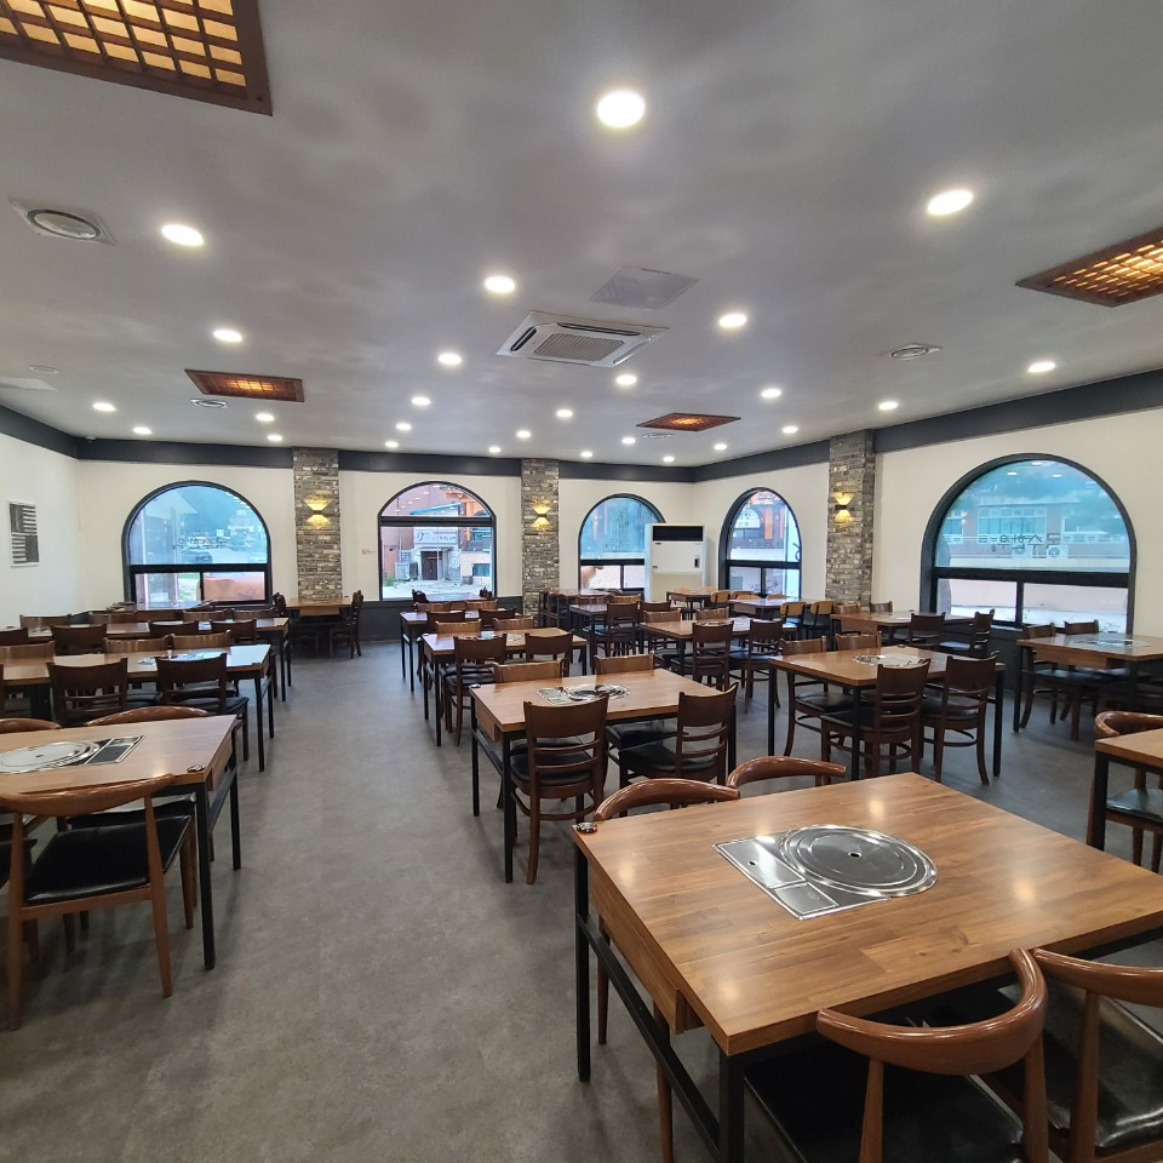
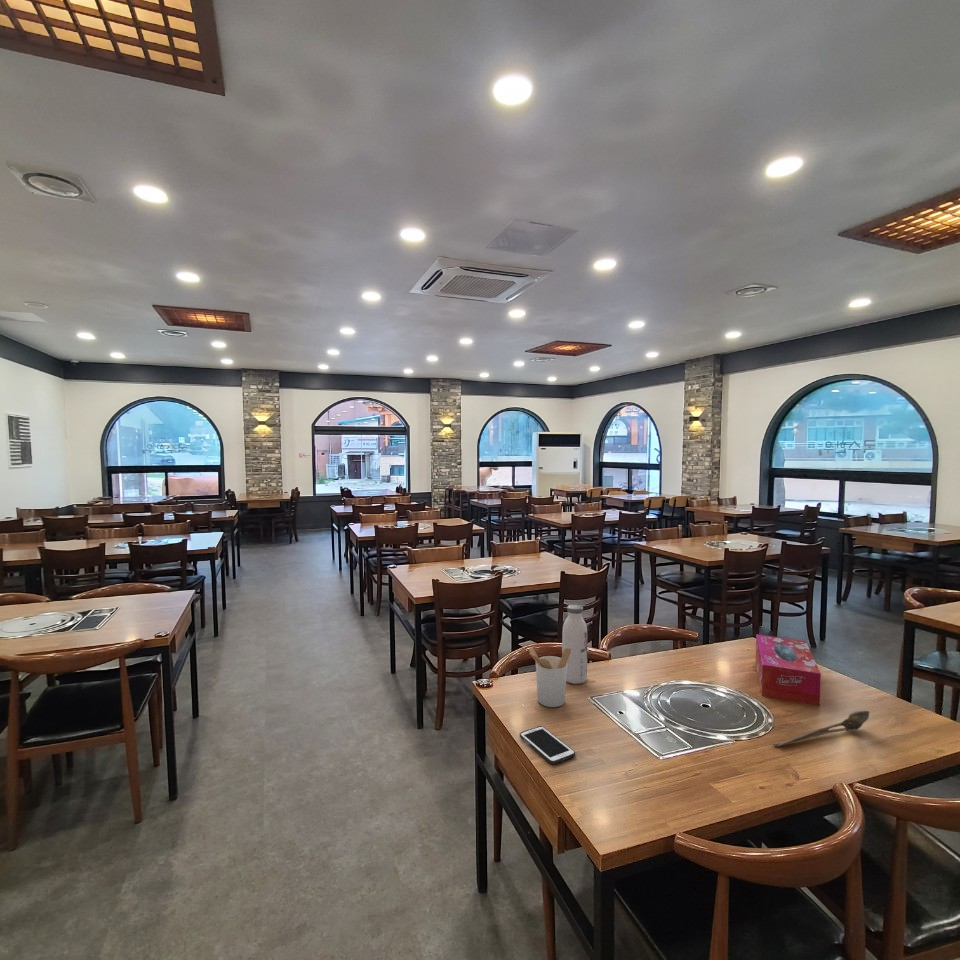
+ spoon [772,709,870,747]
+ water bottle [561,604,588,685]
+ tissue box [755,633,822,707]
+ cell phone [519,725,576,765]
+ utensil holder [528,647,571,708]
